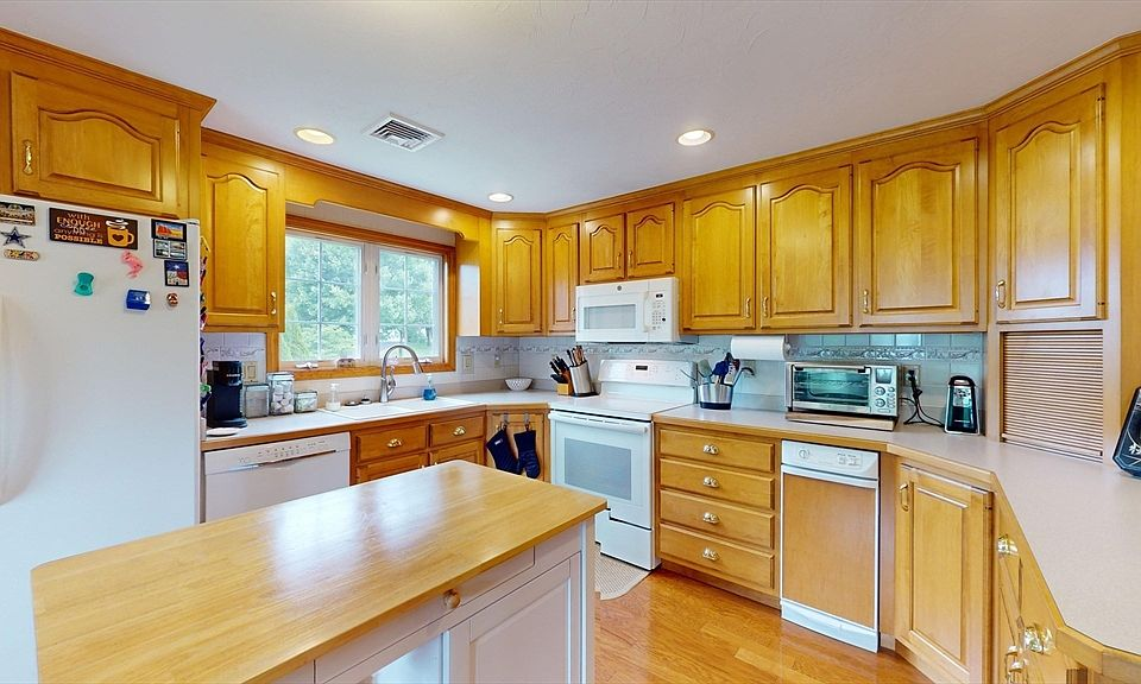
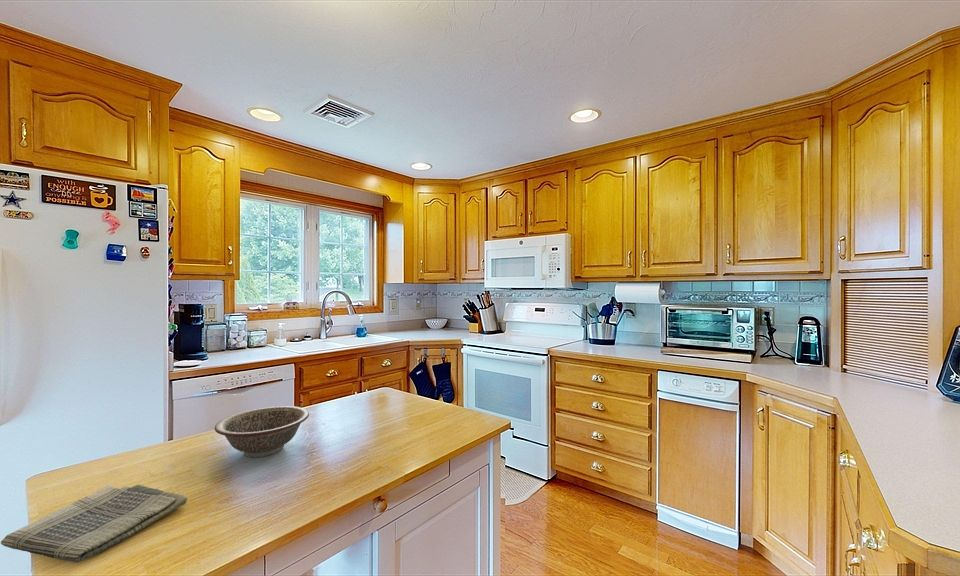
+ dish towel [0,484,188,564]
+ decorative bowl [214,405,310,458]
